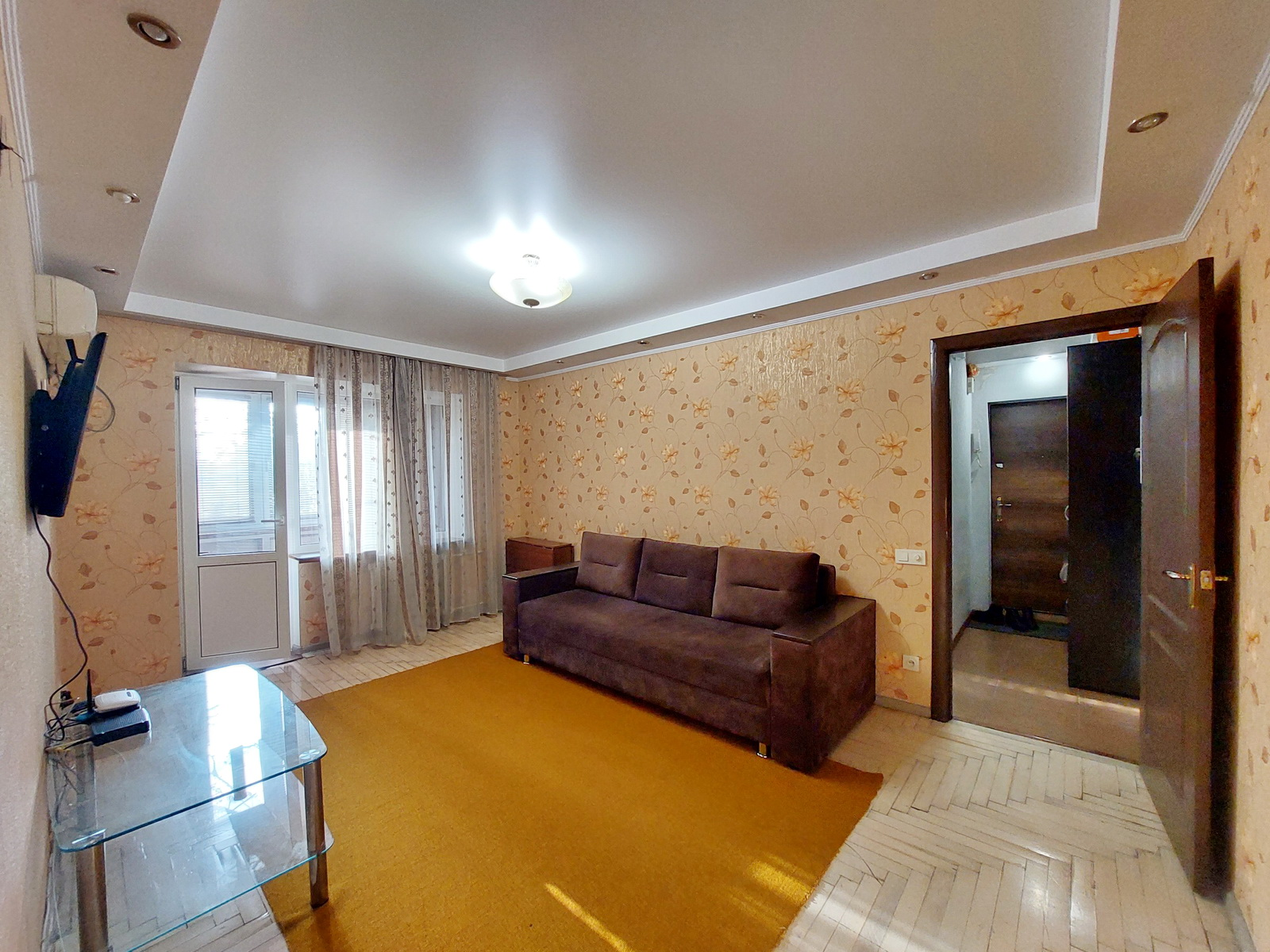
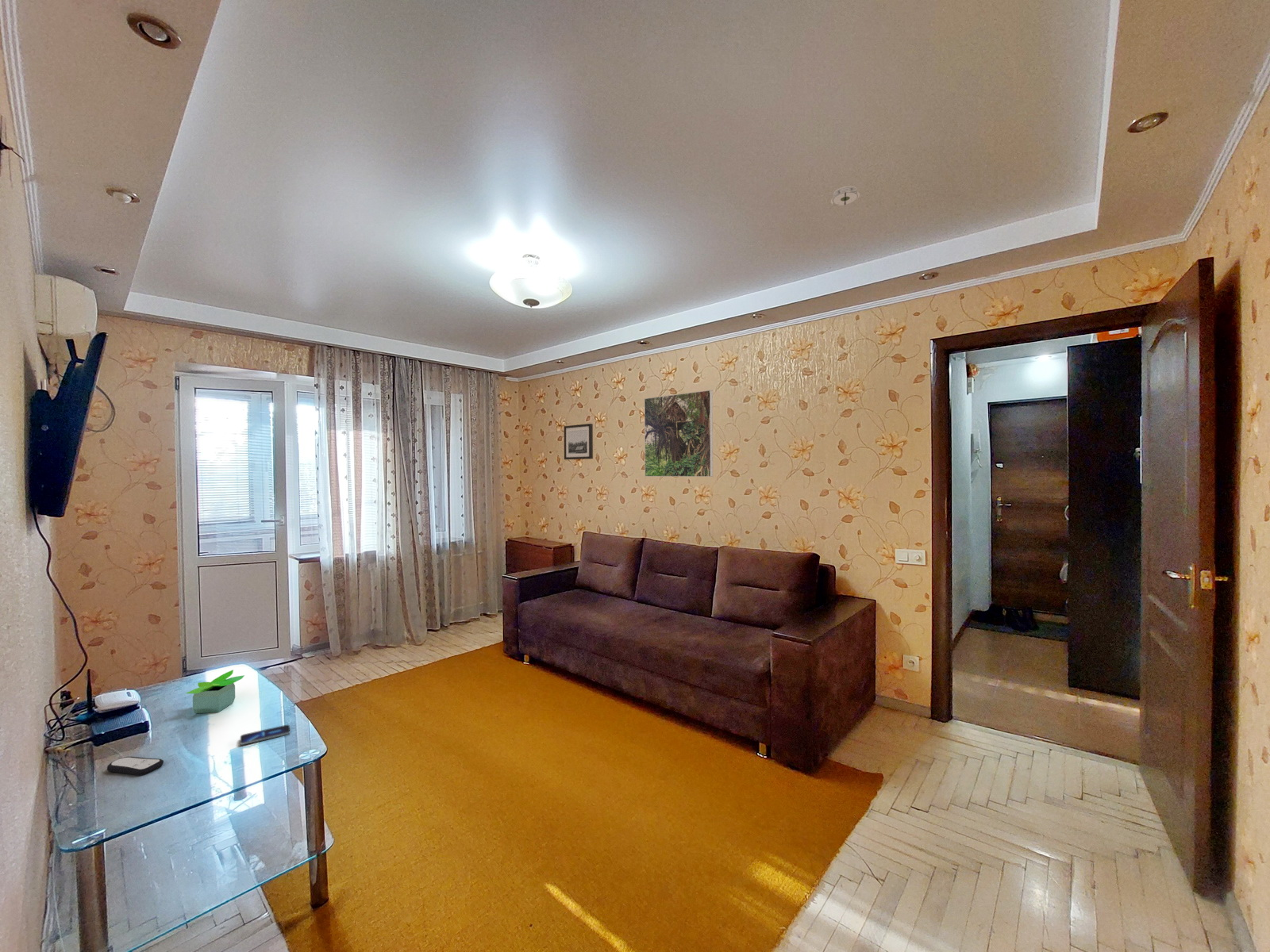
+ smartphone [239,724,291,746]
+ smoke detector [829,186,860,209]
+ remote control [106,756,164,776]
+ wall art [564,423,594,460]
+ potted plant [186,670,245,714]
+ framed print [644,390,714,478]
